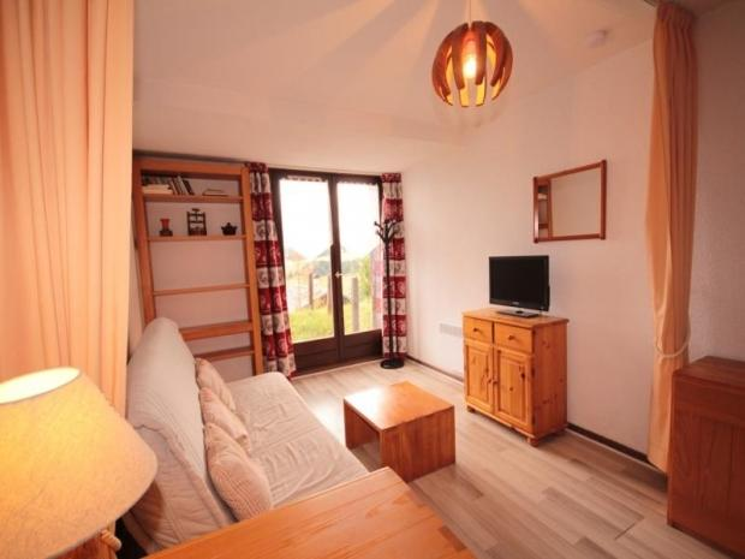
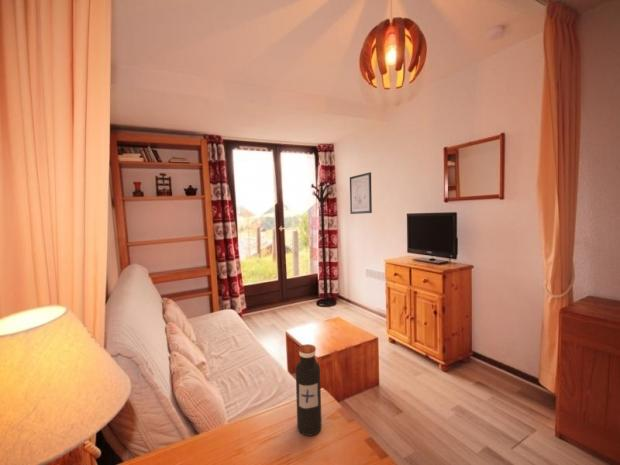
+ water bottle [295,343,323,437]
+ wall art [349,171,373,215]
